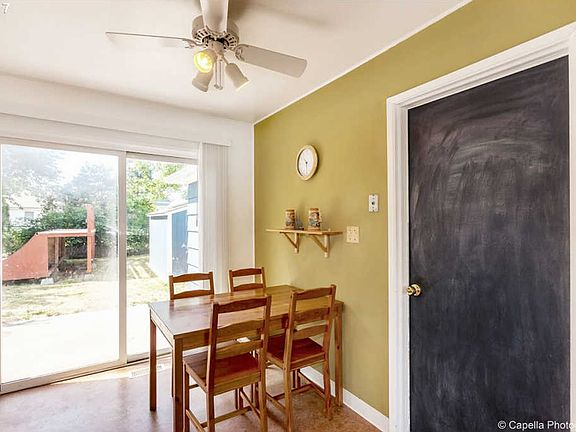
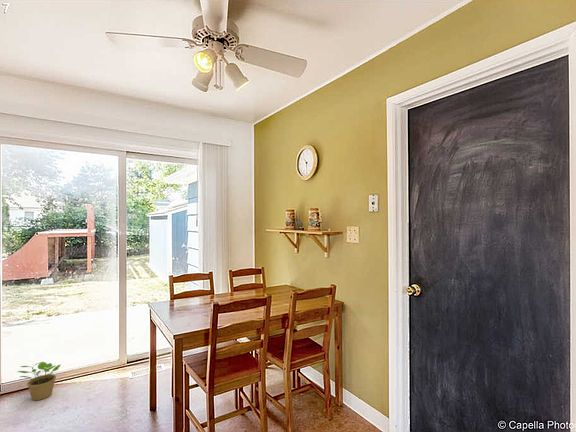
+ potted plant [16,361,61,401]
